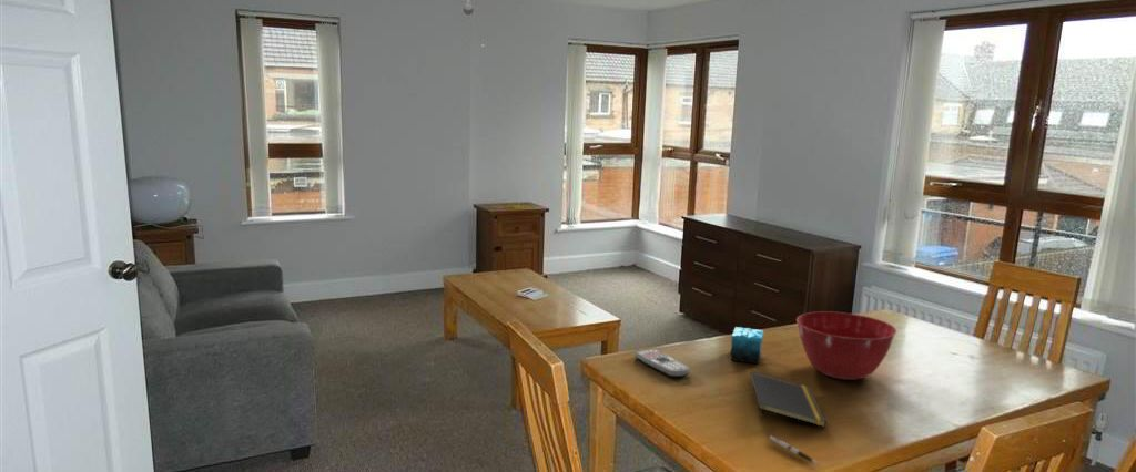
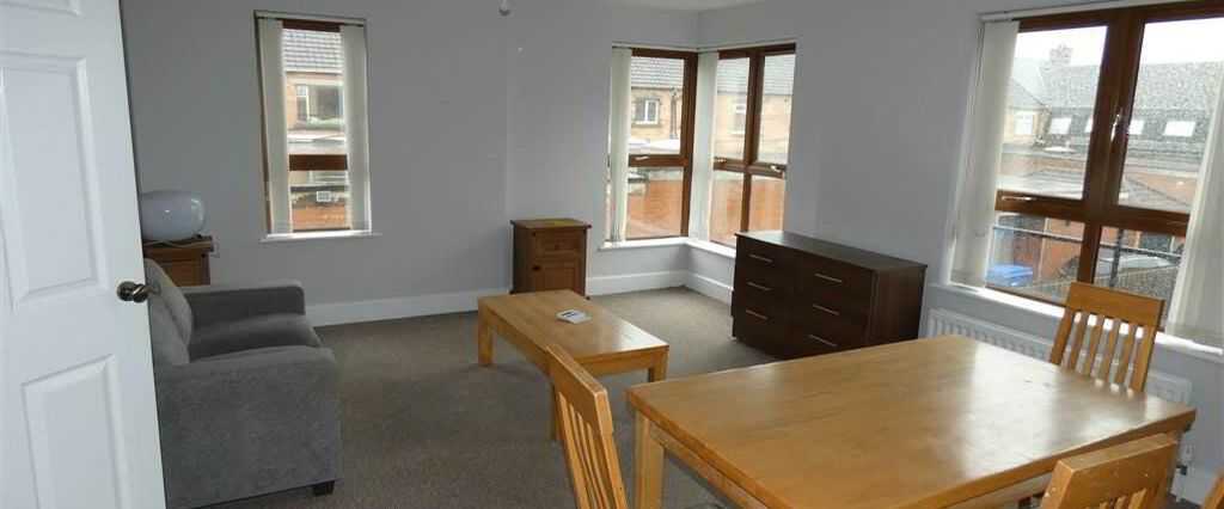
- remote control [633,348,691,378]
- candle [729,326,765,365]
- pen [769,435,821,466]
- mixing bowl [795,310,897,381]
- notepad [749,370,828,428]
